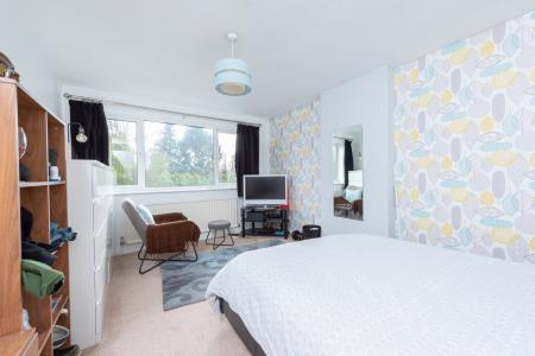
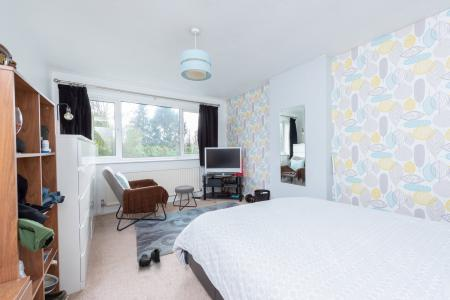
+ boots [138,247,161,267]
